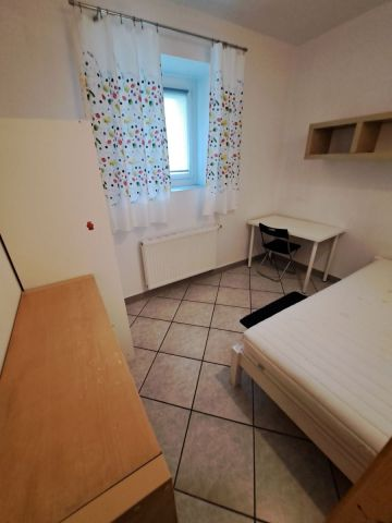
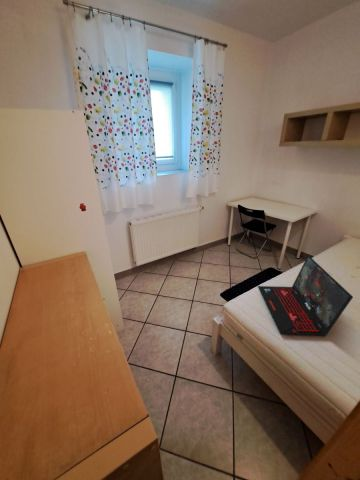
+ laptop [257,254,354,337]
